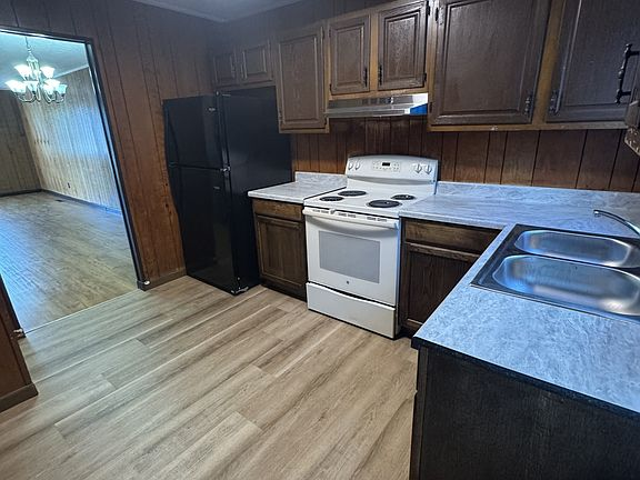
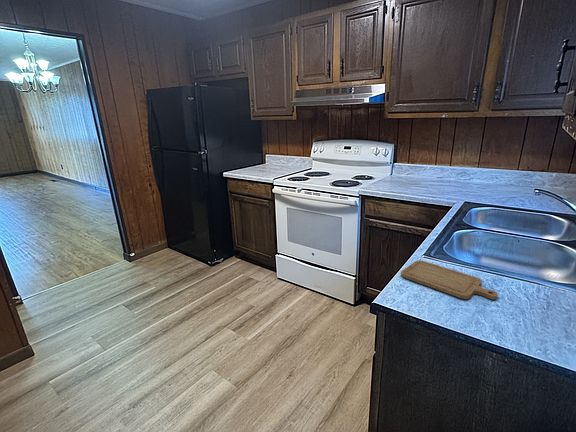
+ chopping board [400,259,499,301]
